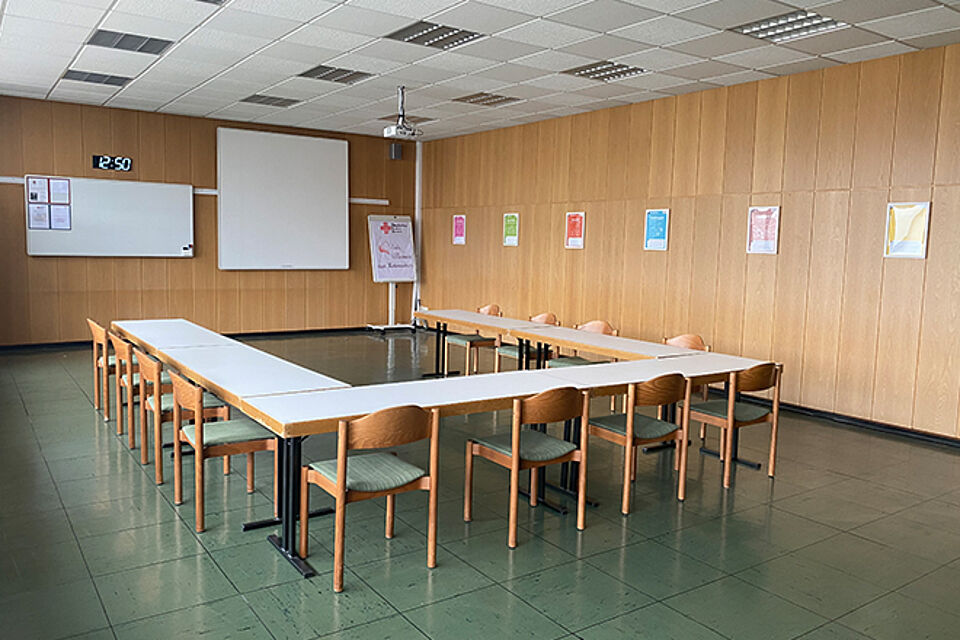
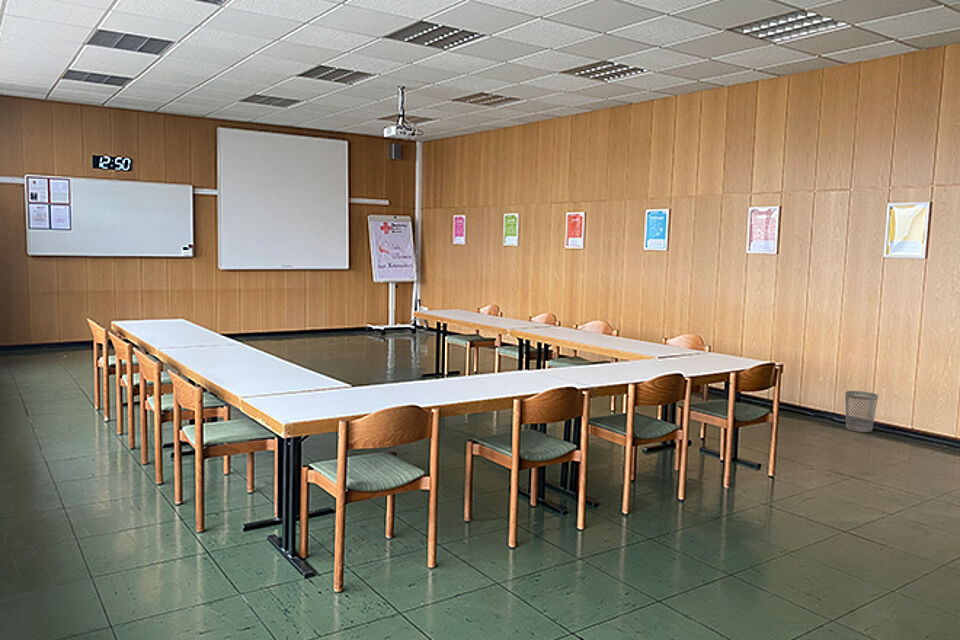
+ wastebasket [844,390,879,433]
